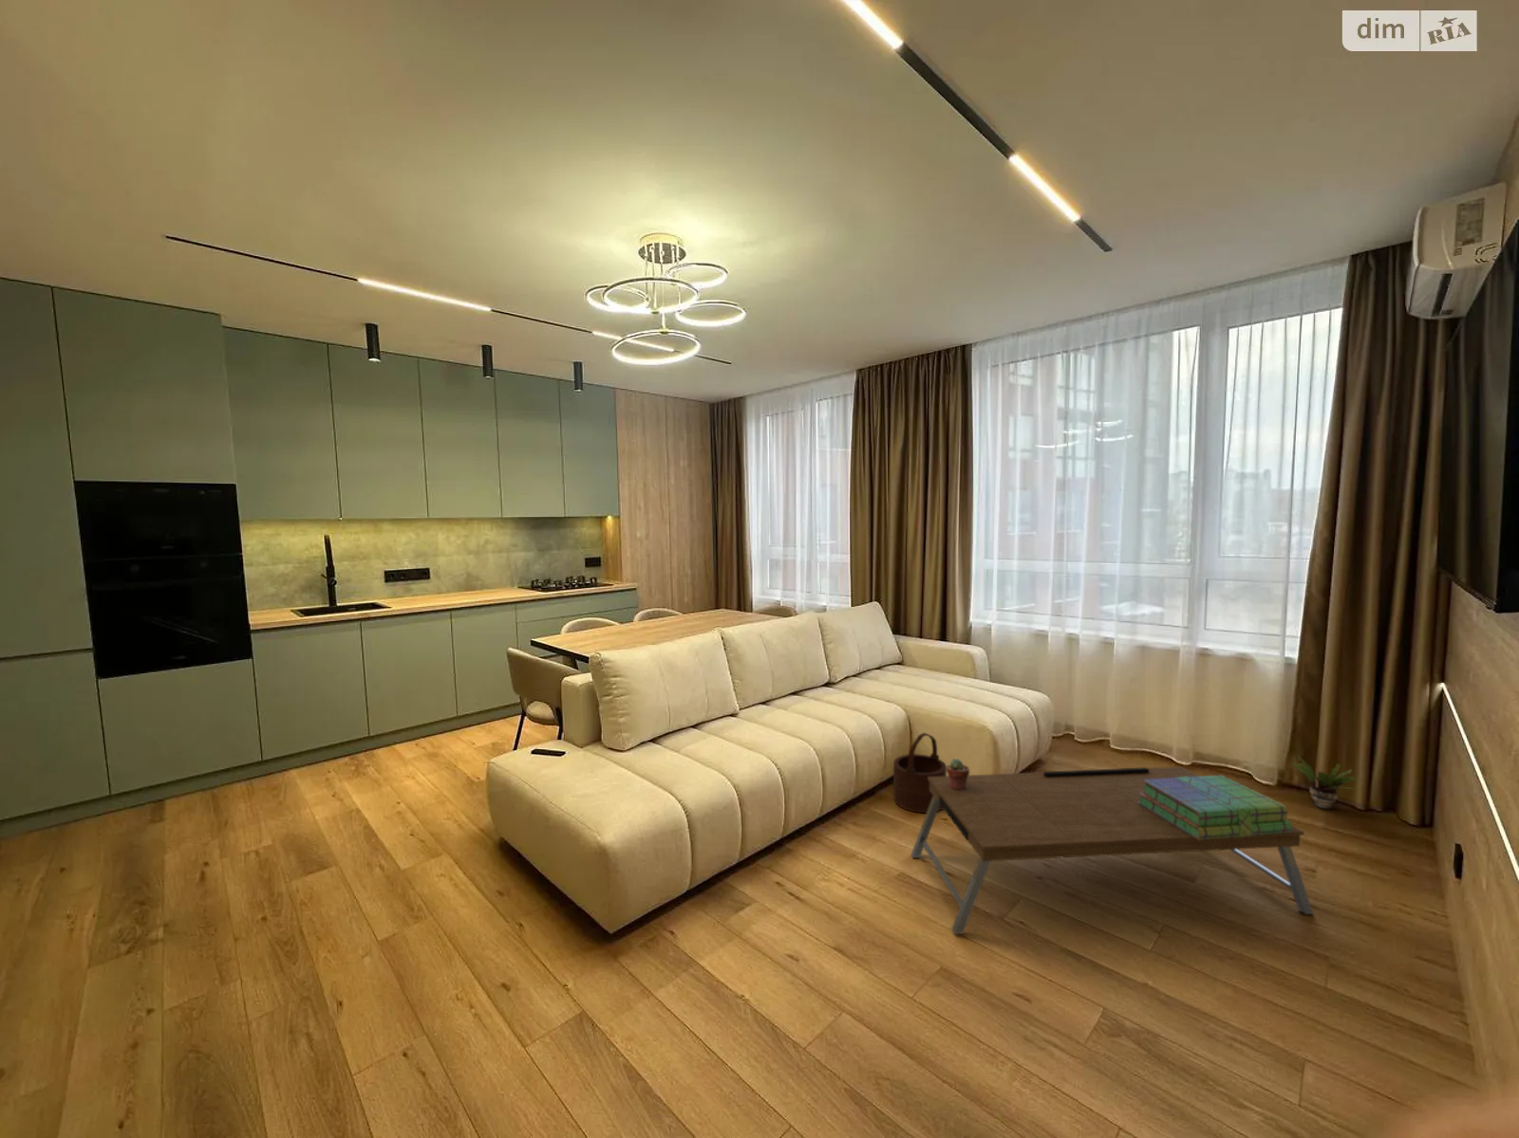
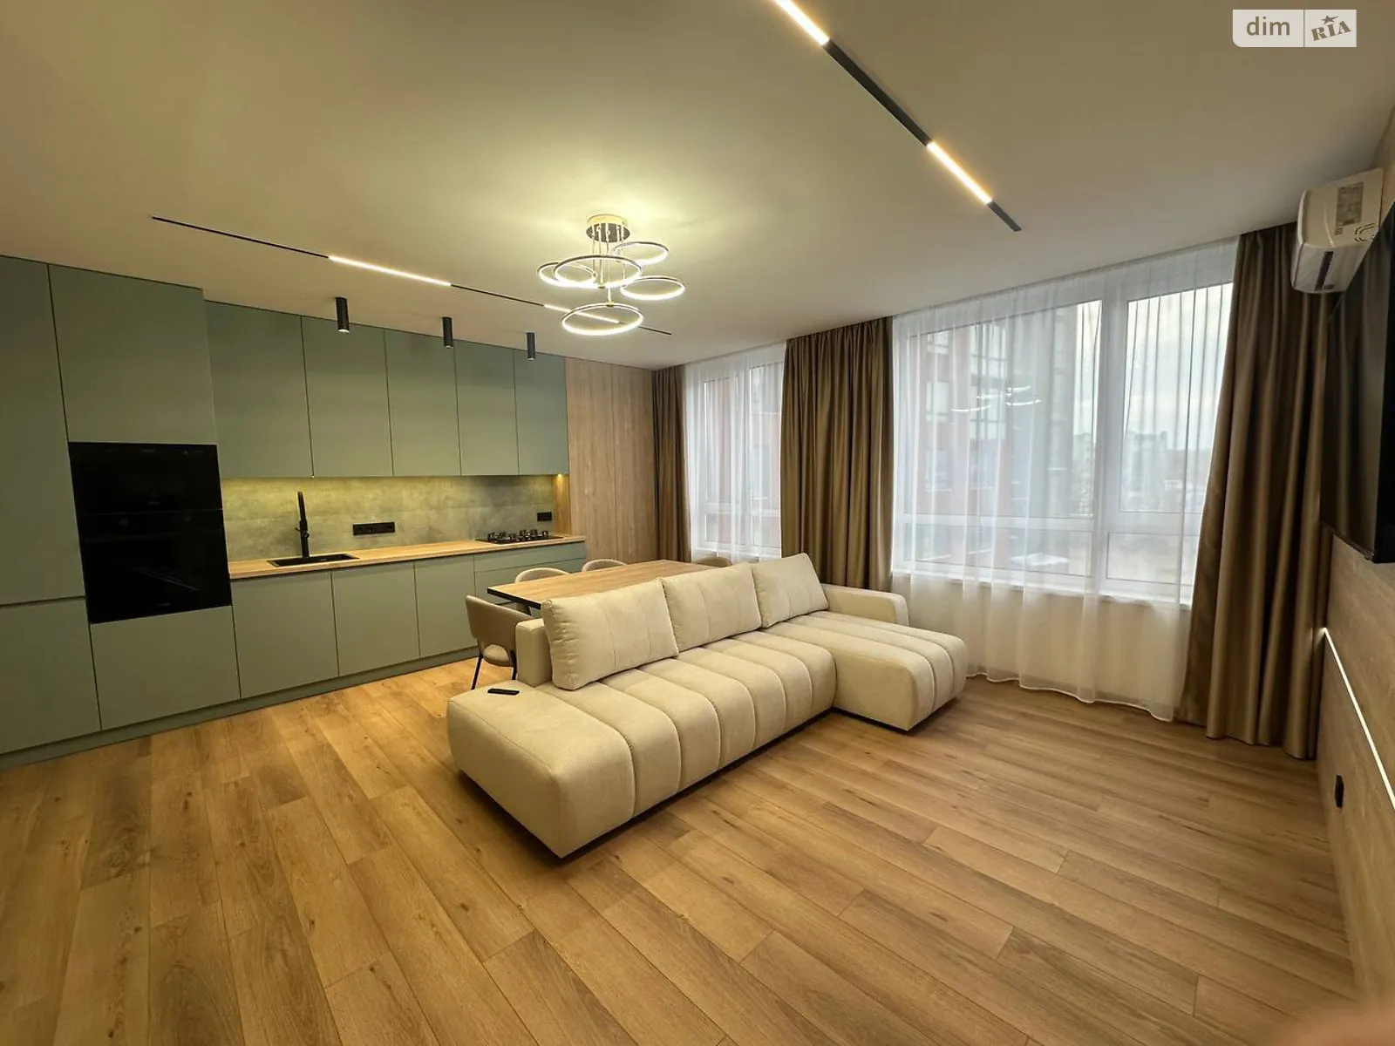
- wooden bucket [892,732,947,814]
- potted succulent [946,758,970,791]
- coffee table [910,765,1314,935]
- stack of books [1137,773,1293,839]
- potted plant [1291,754,1356,810]
